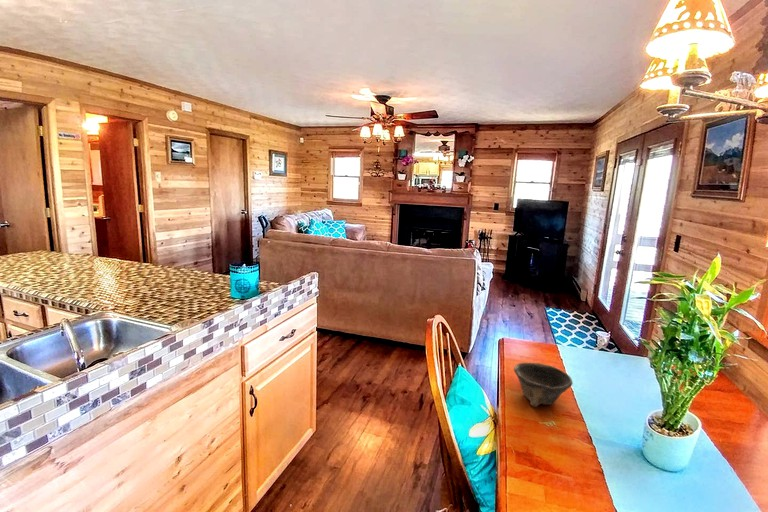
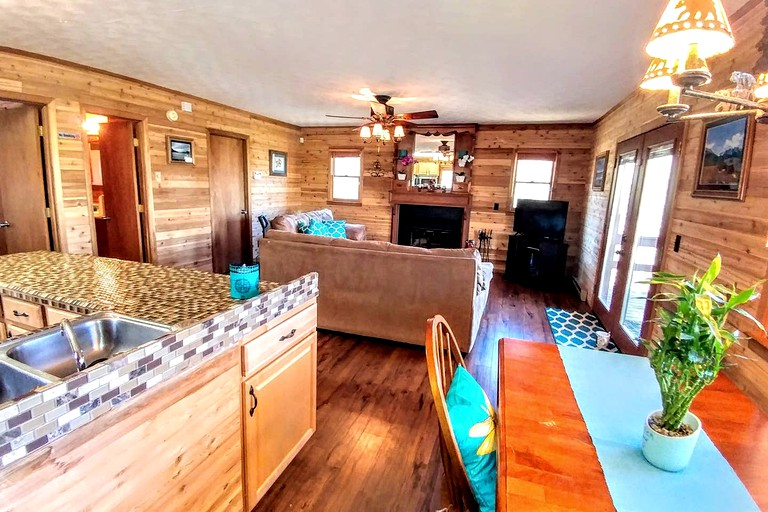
- bowl [513,362,574,408]
